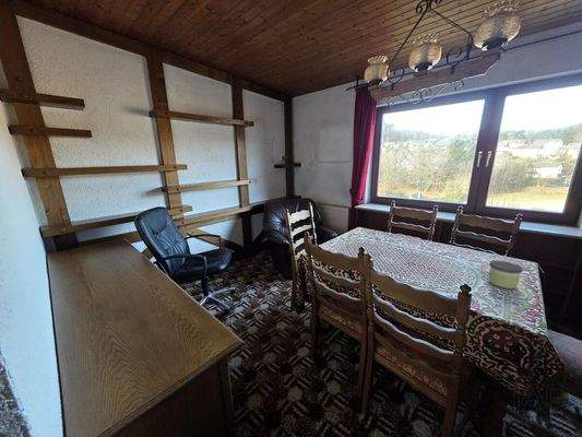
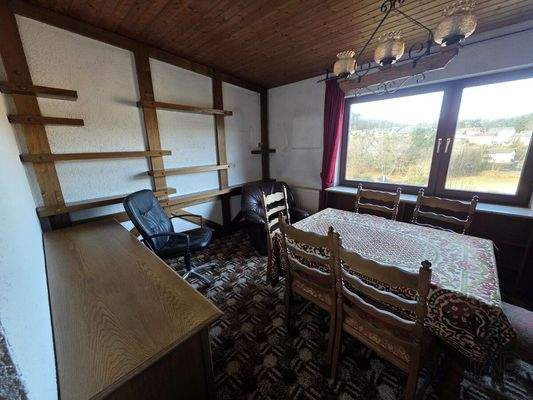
- candle [487,260,524,290]
